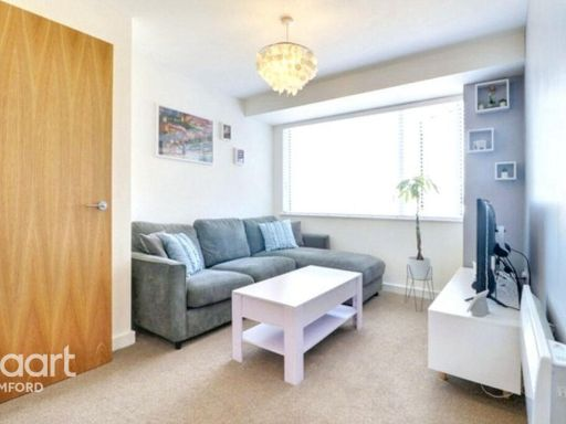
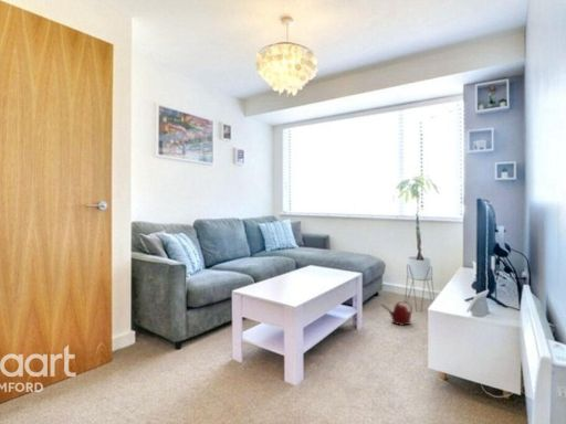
+ watering can [379,300,413,327]
